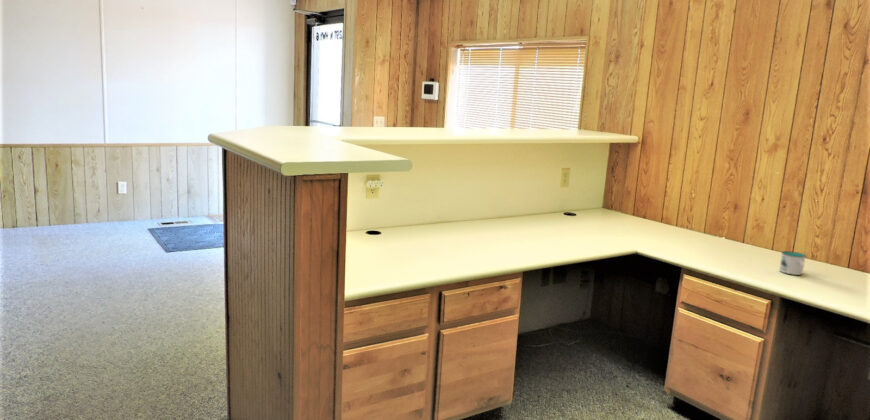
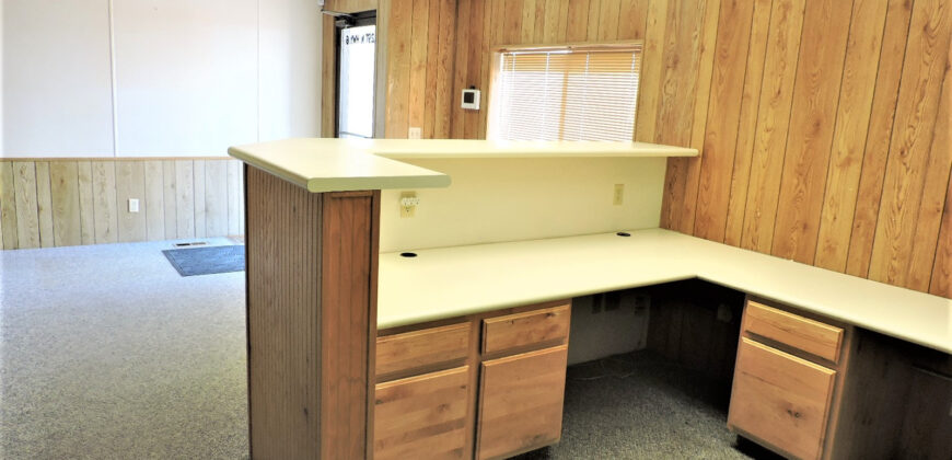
- mug [779,250,807,276]
